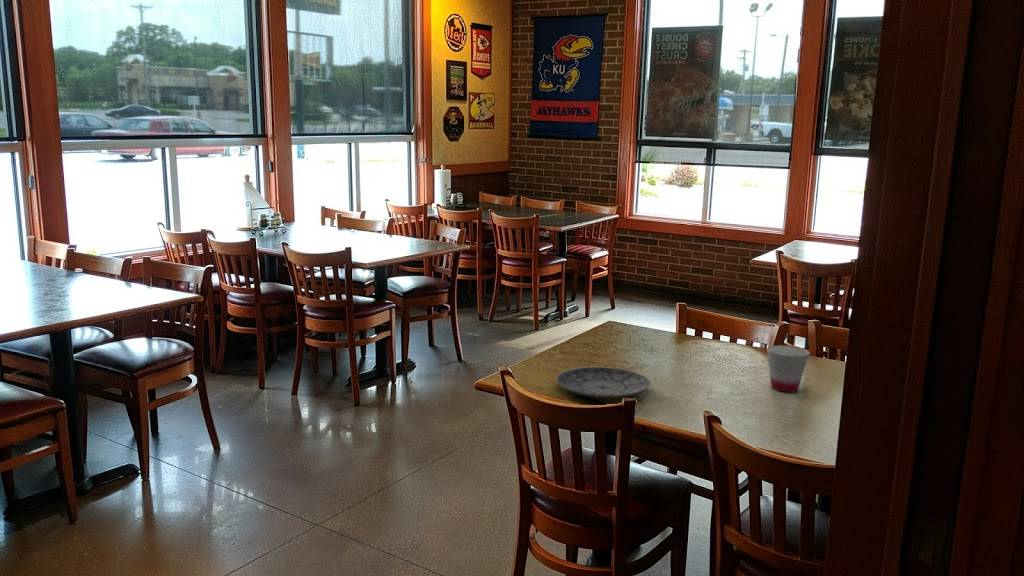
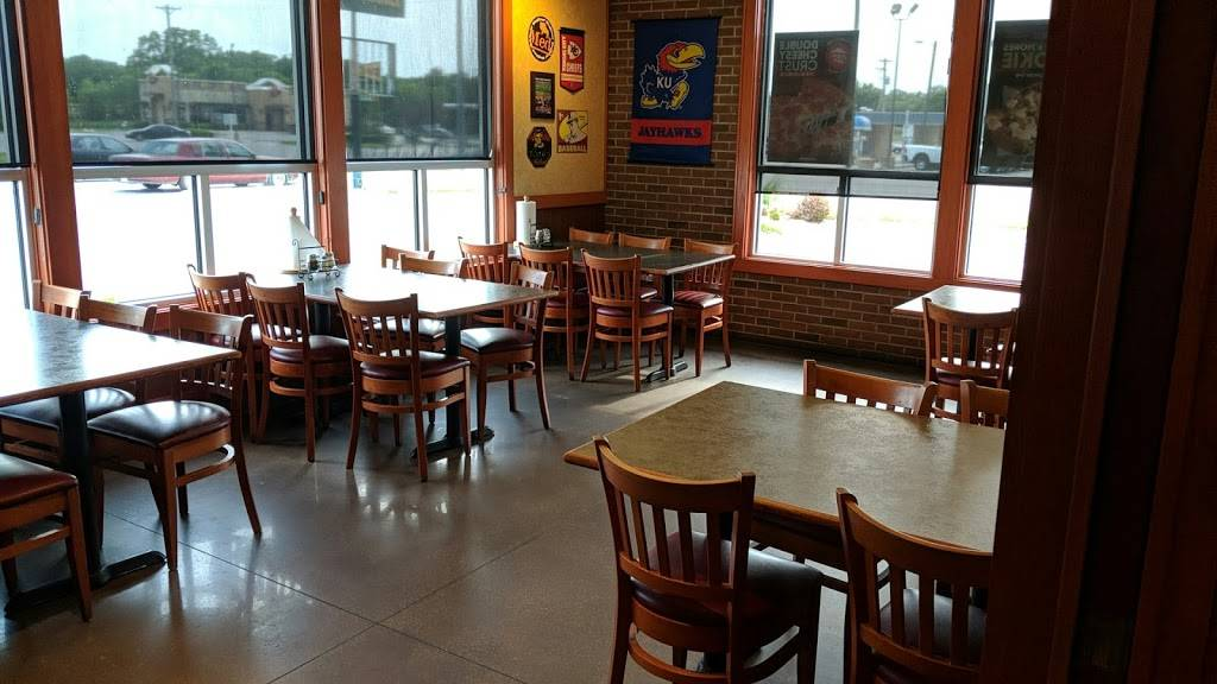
- plate [555,366,651,399]
- cup [766,344,810,393]
